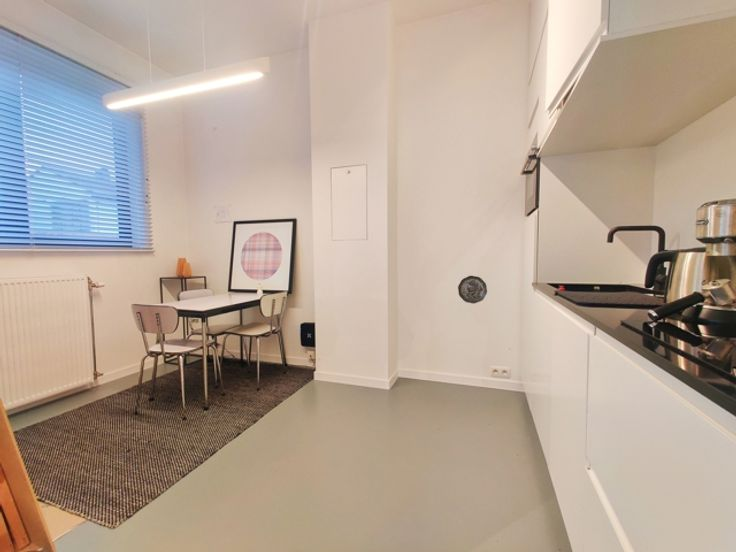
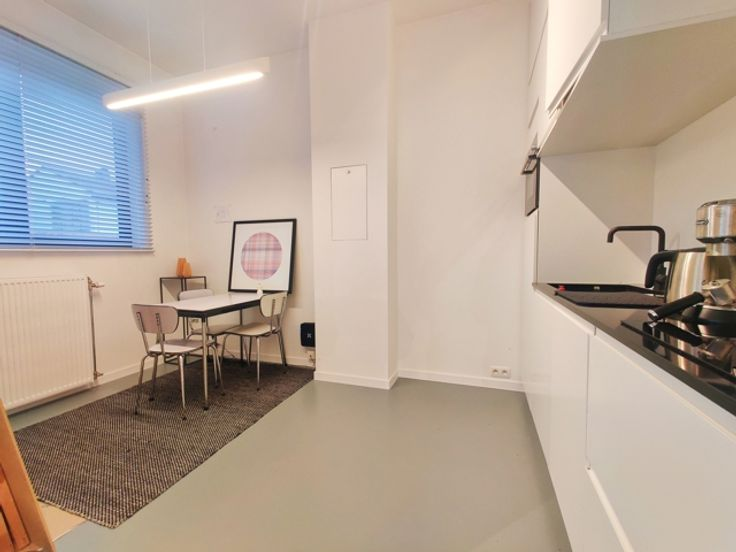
- decorative plate [457,275,488,304]
